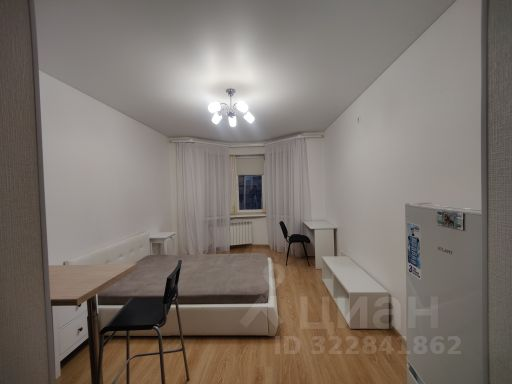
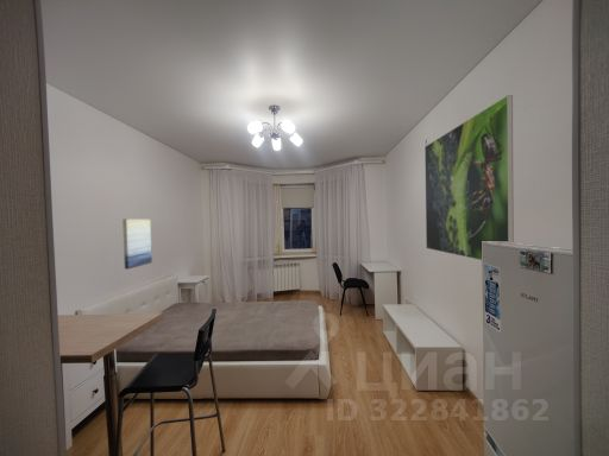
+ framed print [423,94,515,261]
+ wall art [121,218,153,271]
